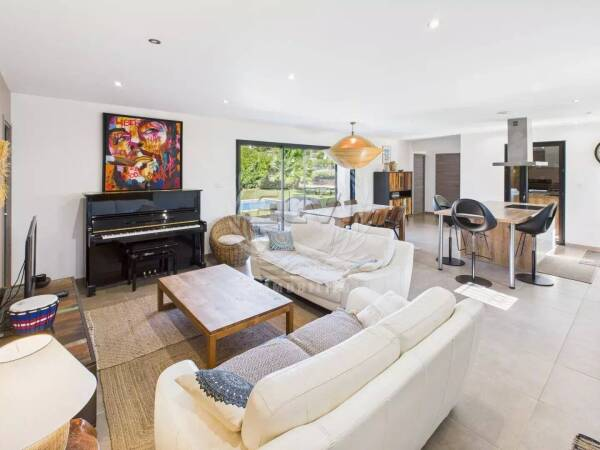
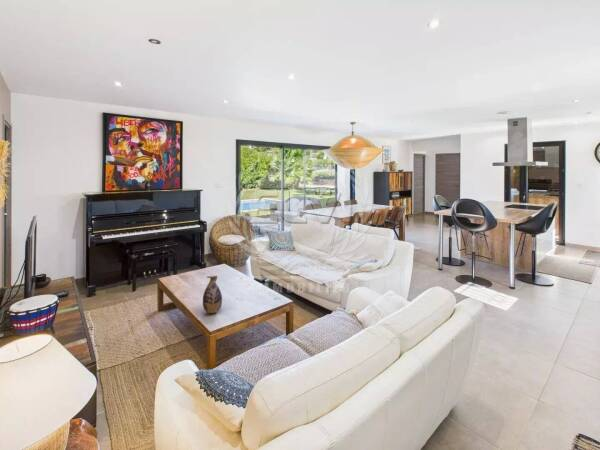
+ vase [202,275,223,314]
